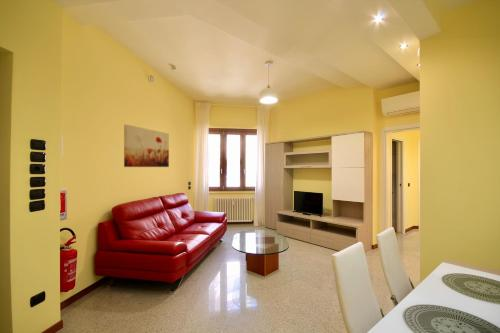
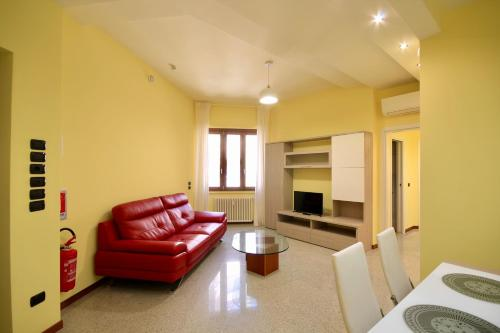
- wall art [123,123,170,168]
